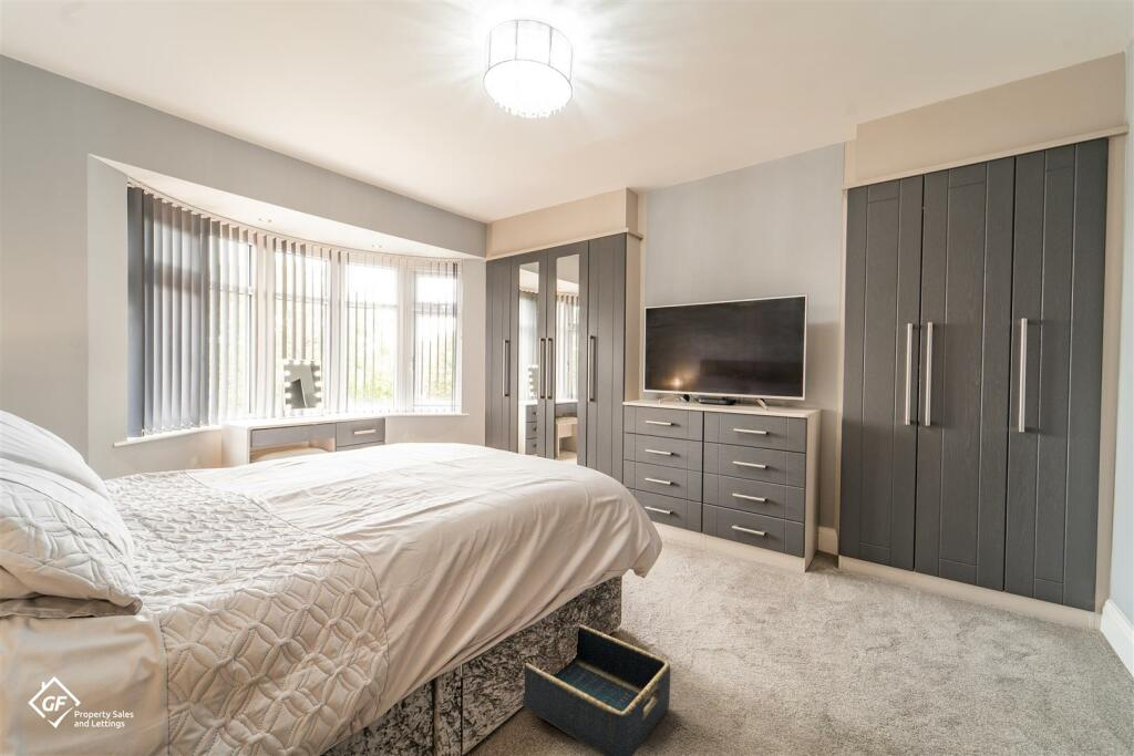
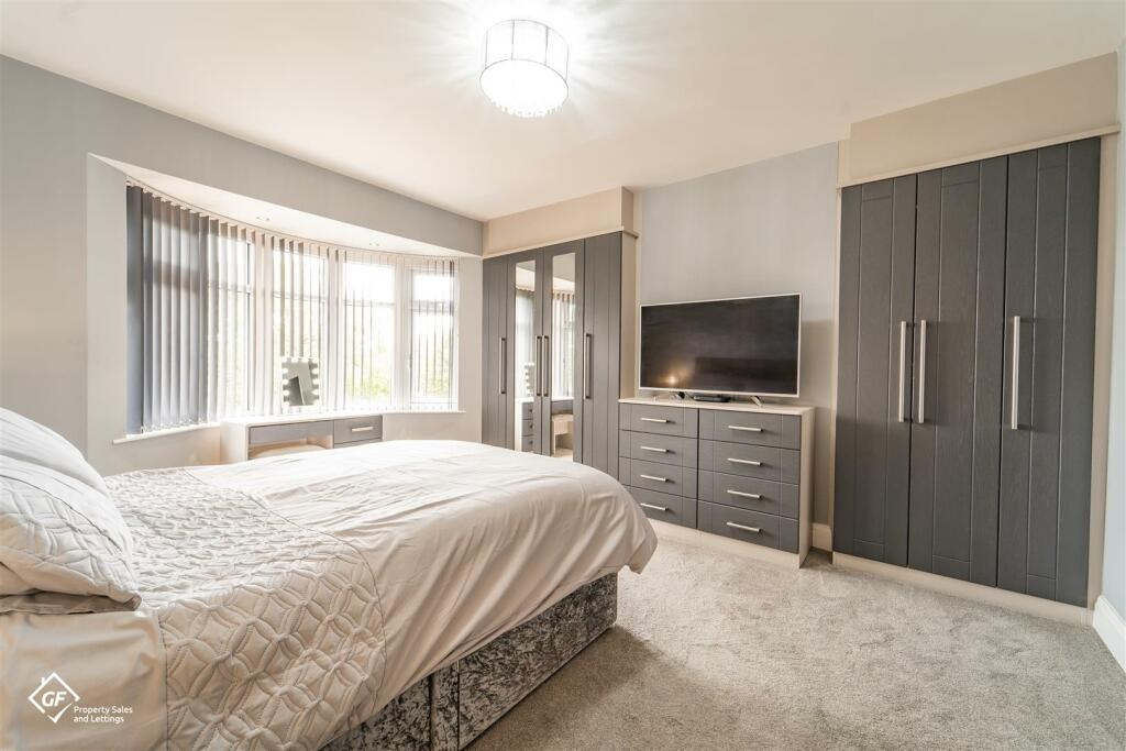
- basket [520,623,671,756]
